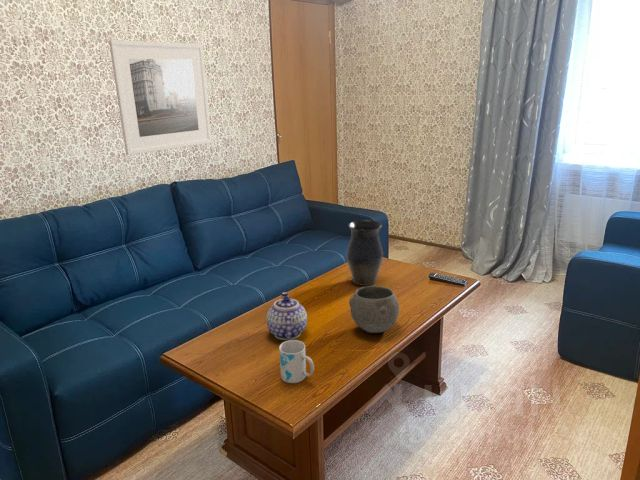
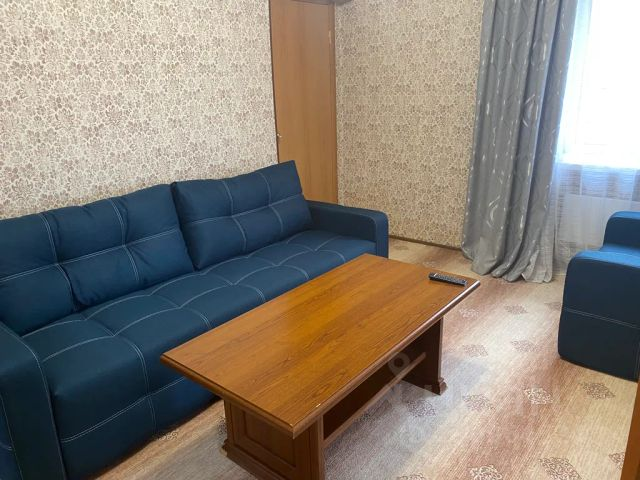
- bowl [348,285,400,334]
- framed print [108,39,213,156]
- mug [278,339,315,384]
- teapot [265,291,308,341]
- vase [345,219,384,287]
